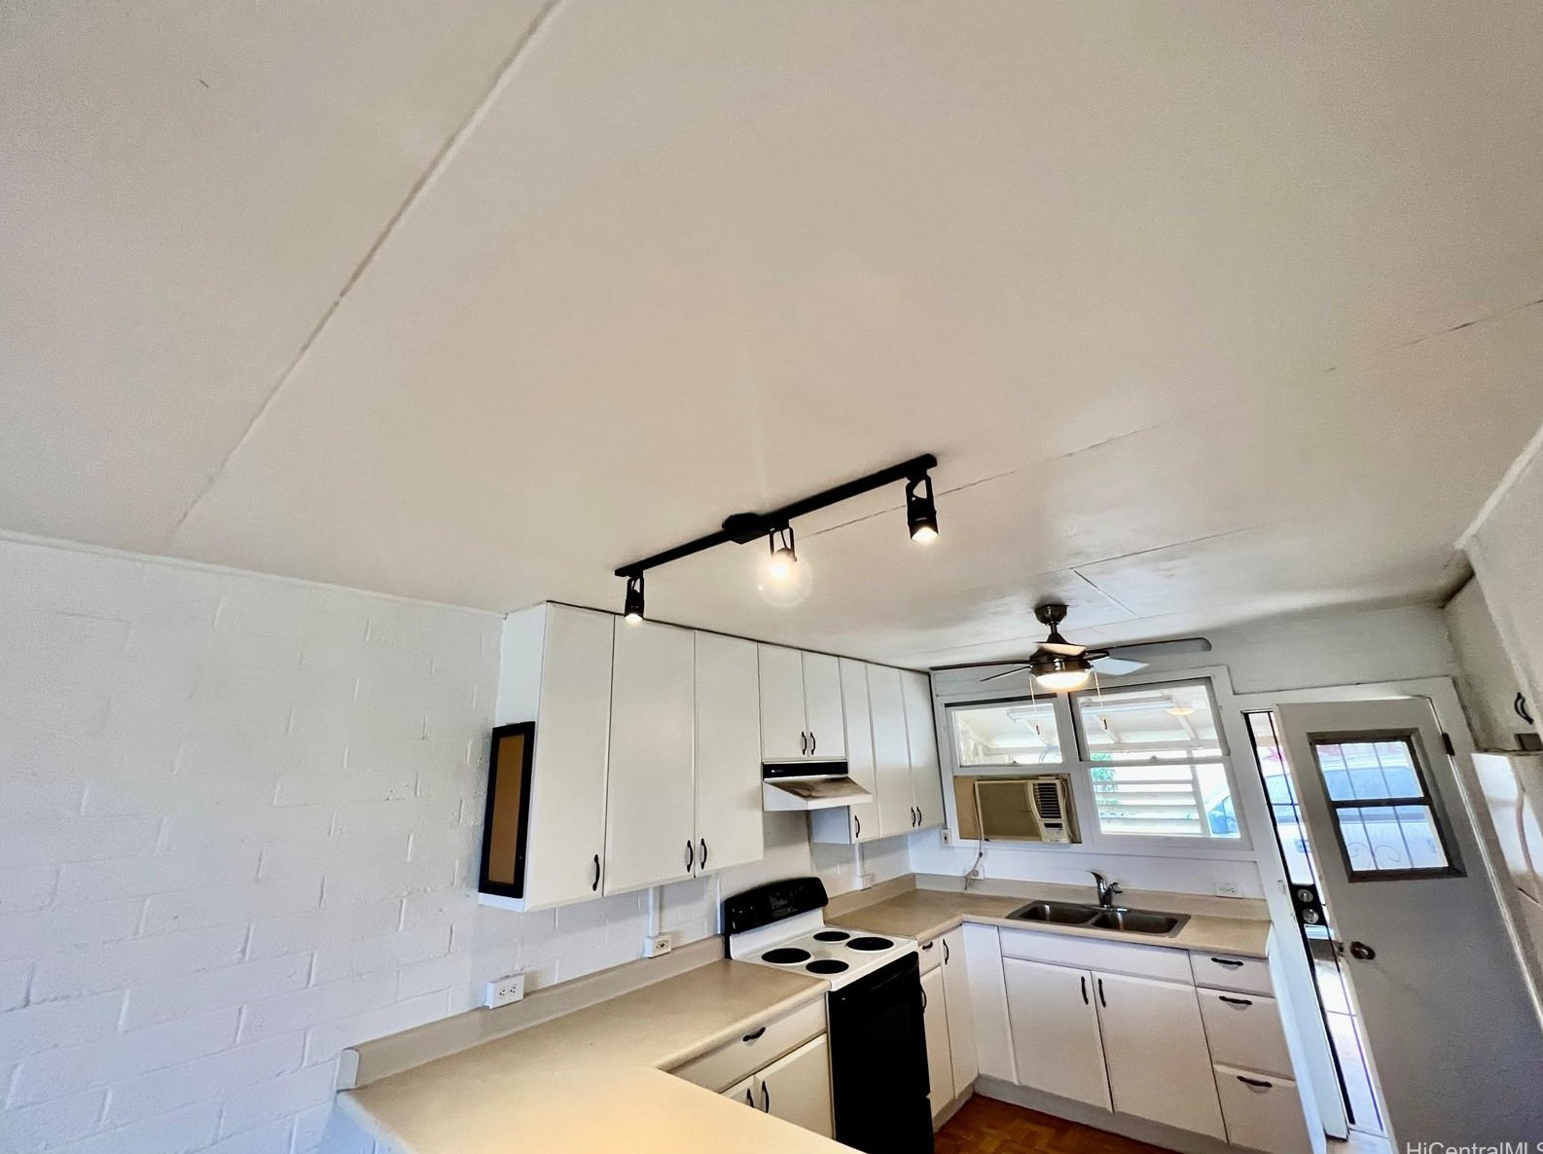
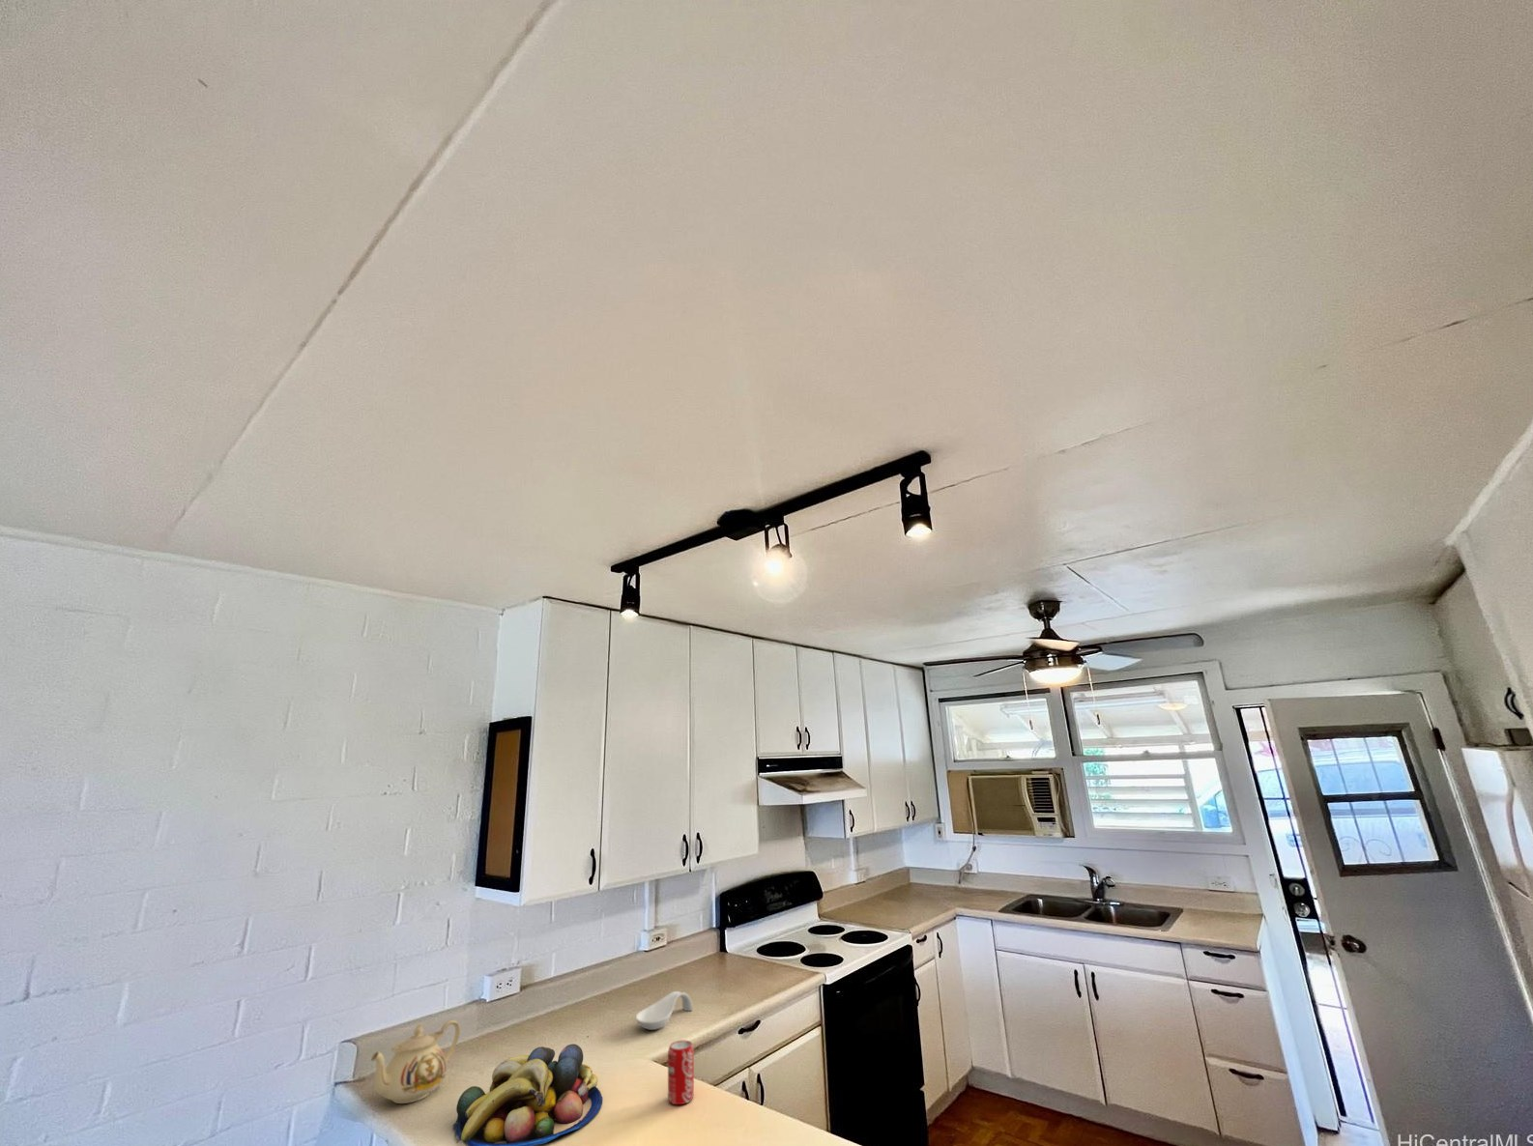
+ fruit bowl [453,1042,603,1146]
+ spoon rest [635,991,694,1030]
+ beverage can [667,1040,695,1105]
+ teapot [370,1020,461,1104]
